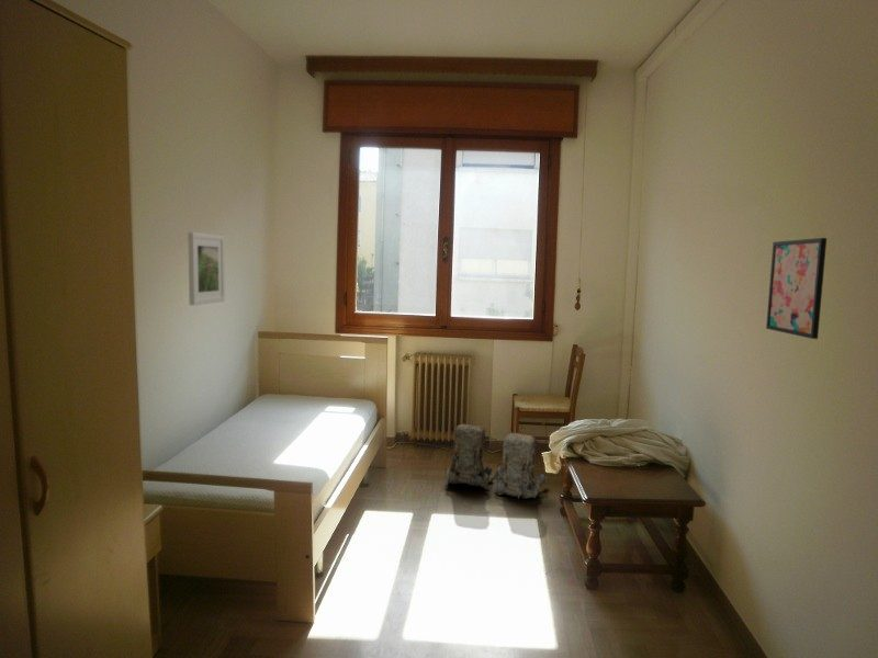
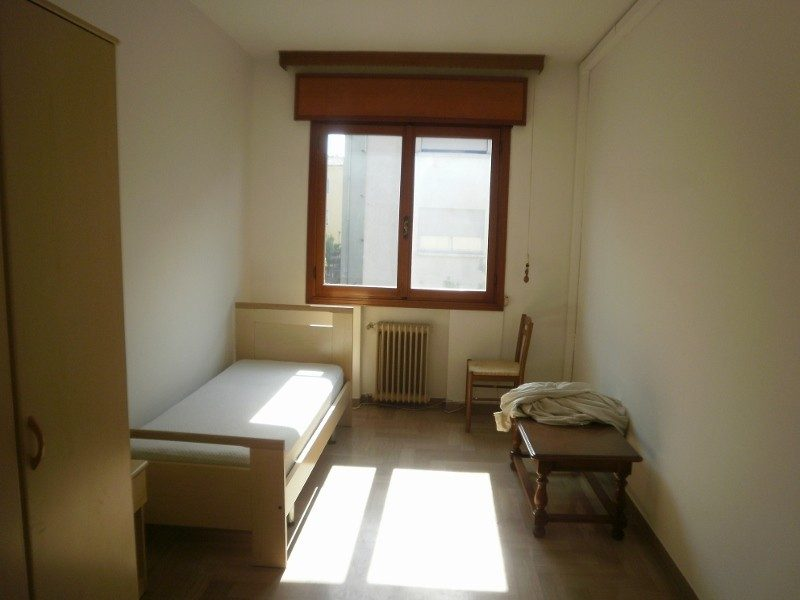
- wall art [765,237,828,340]
- backpack [444,423,548,499]
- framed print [187,231,226,306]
